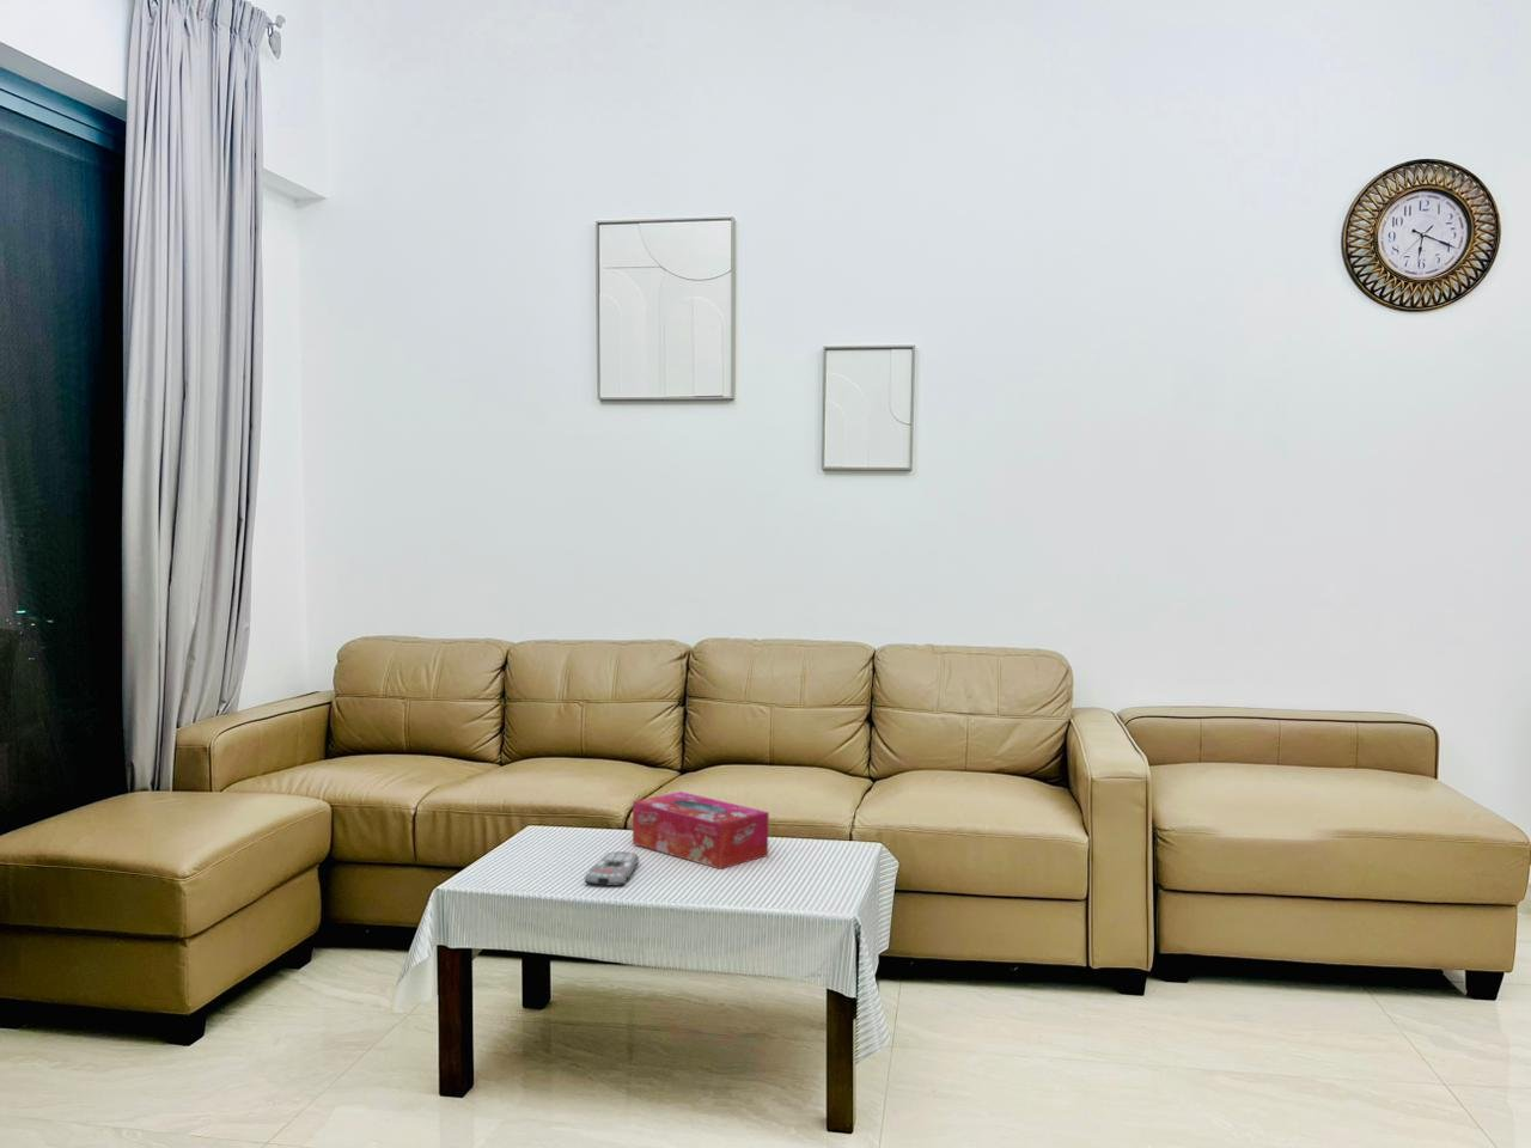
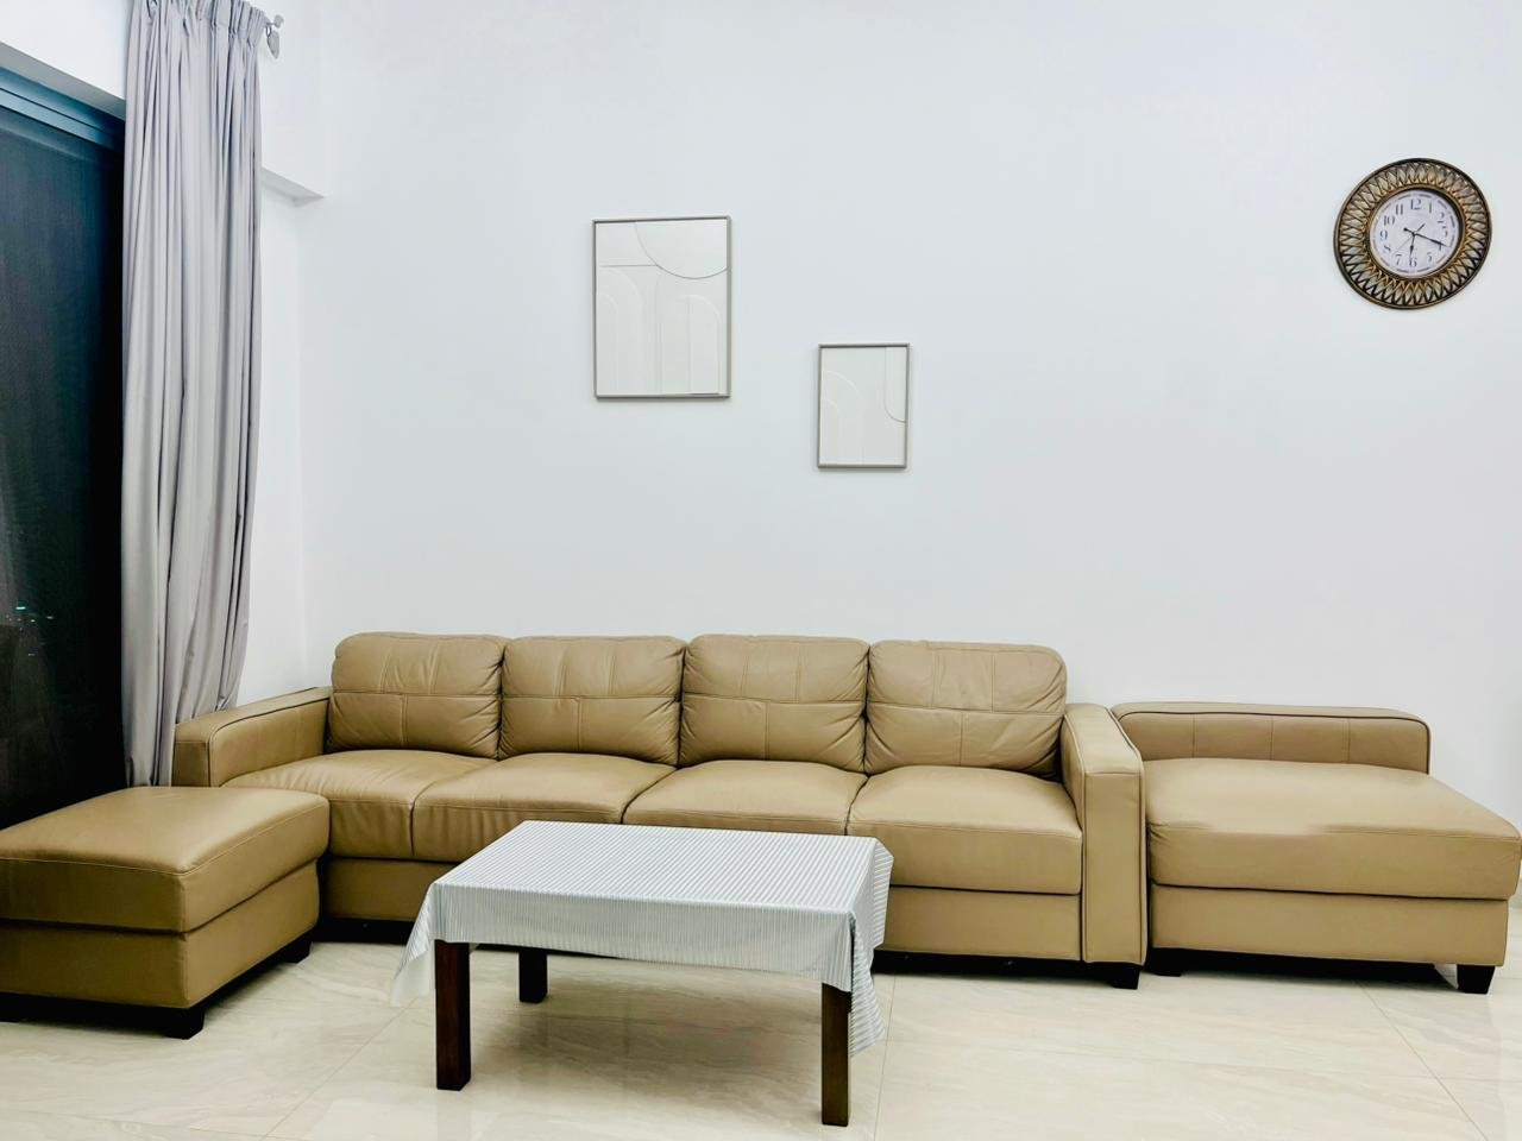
- remote control [583,850,640,888]
- tissue box [632,790,770,871]
